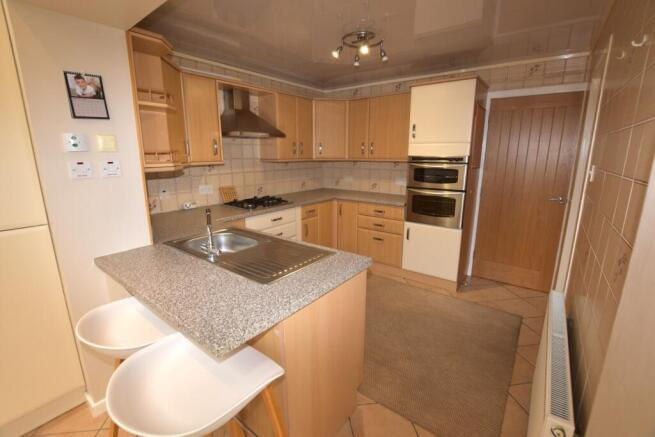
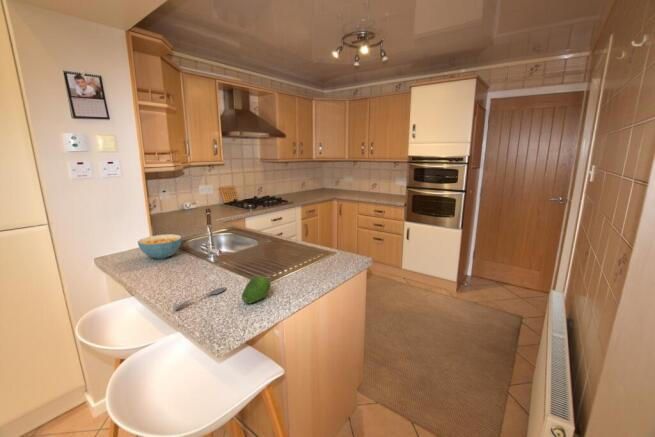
+ cereal bowl [137,233,183,260]
+ fruit [241,275,272,305]
+ soupspoon [172,286,226,312]
